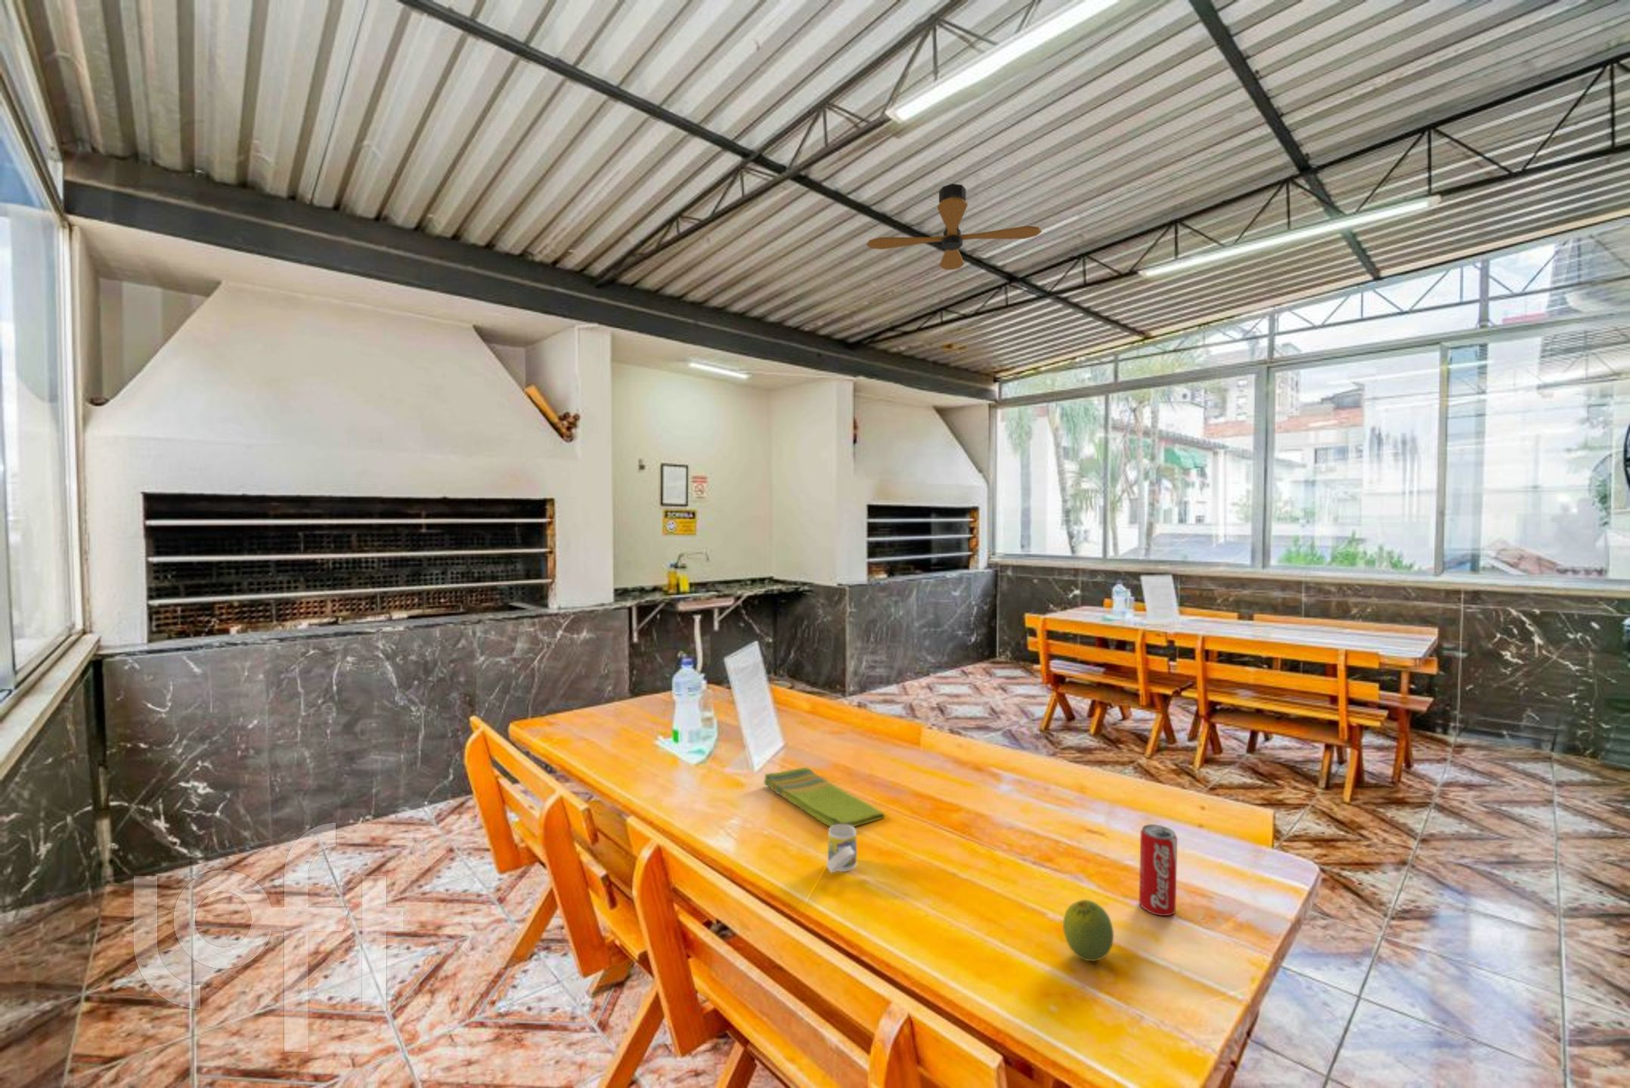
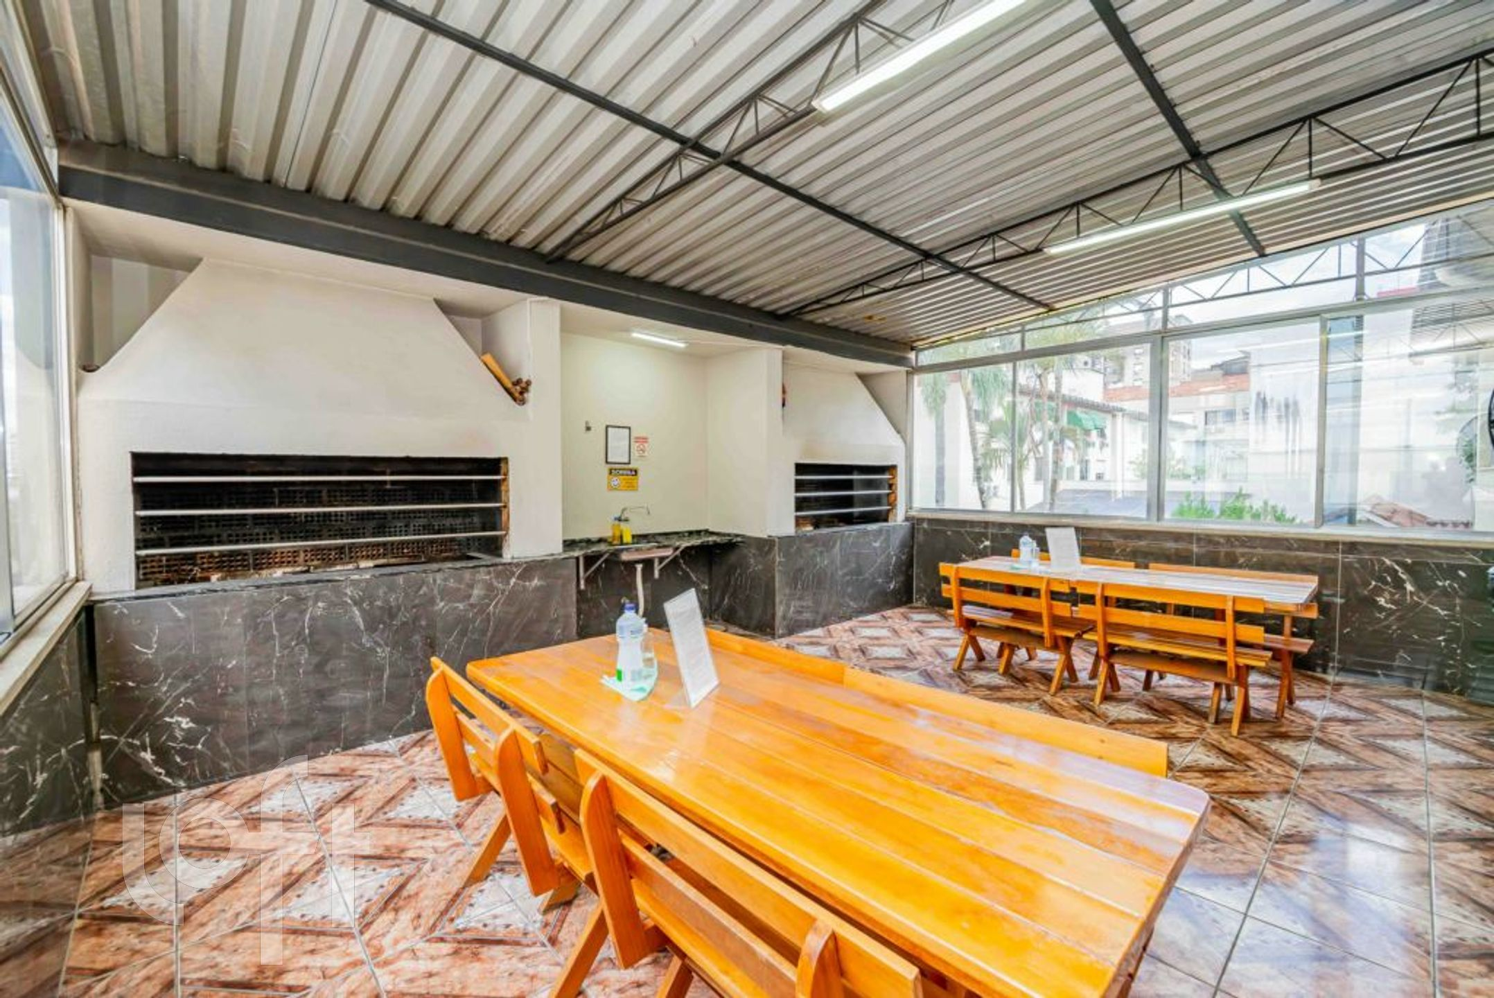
- ceiling fan [866,183,1042,271]
- beverage can [1138,823,1178,917]
- cup [826,824,858,873]
- dish towel [763,767,885,827]
- fruit [1063,899,1114,962]
